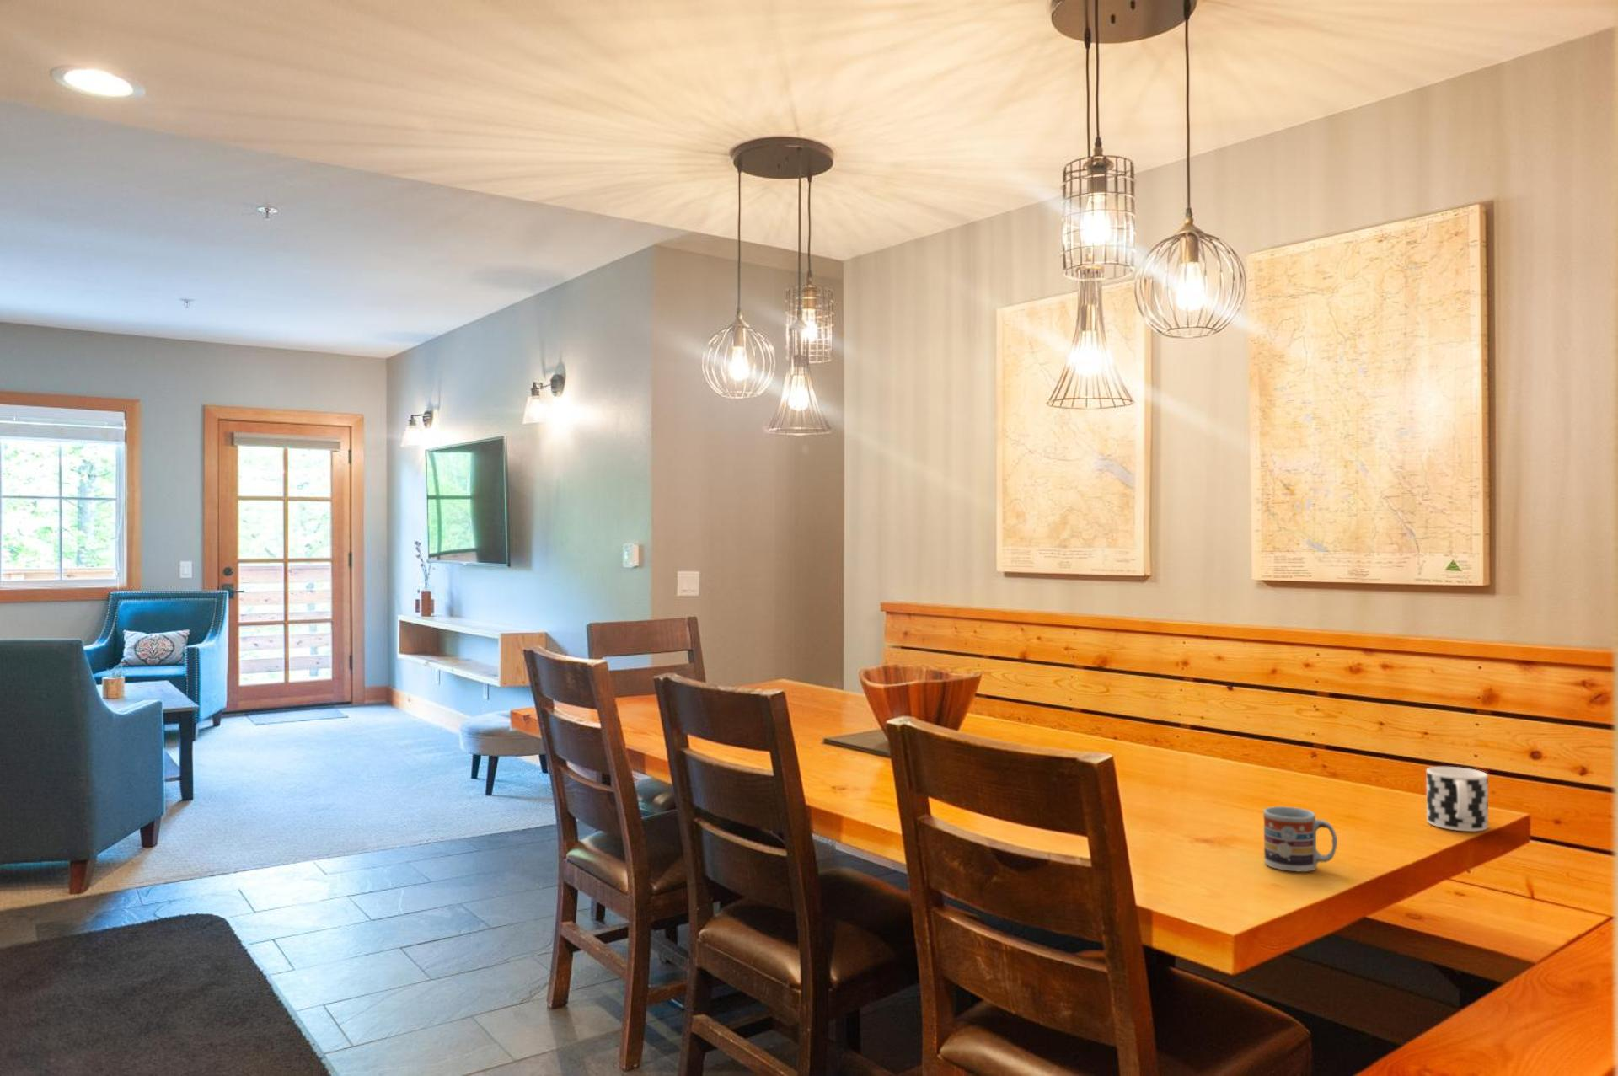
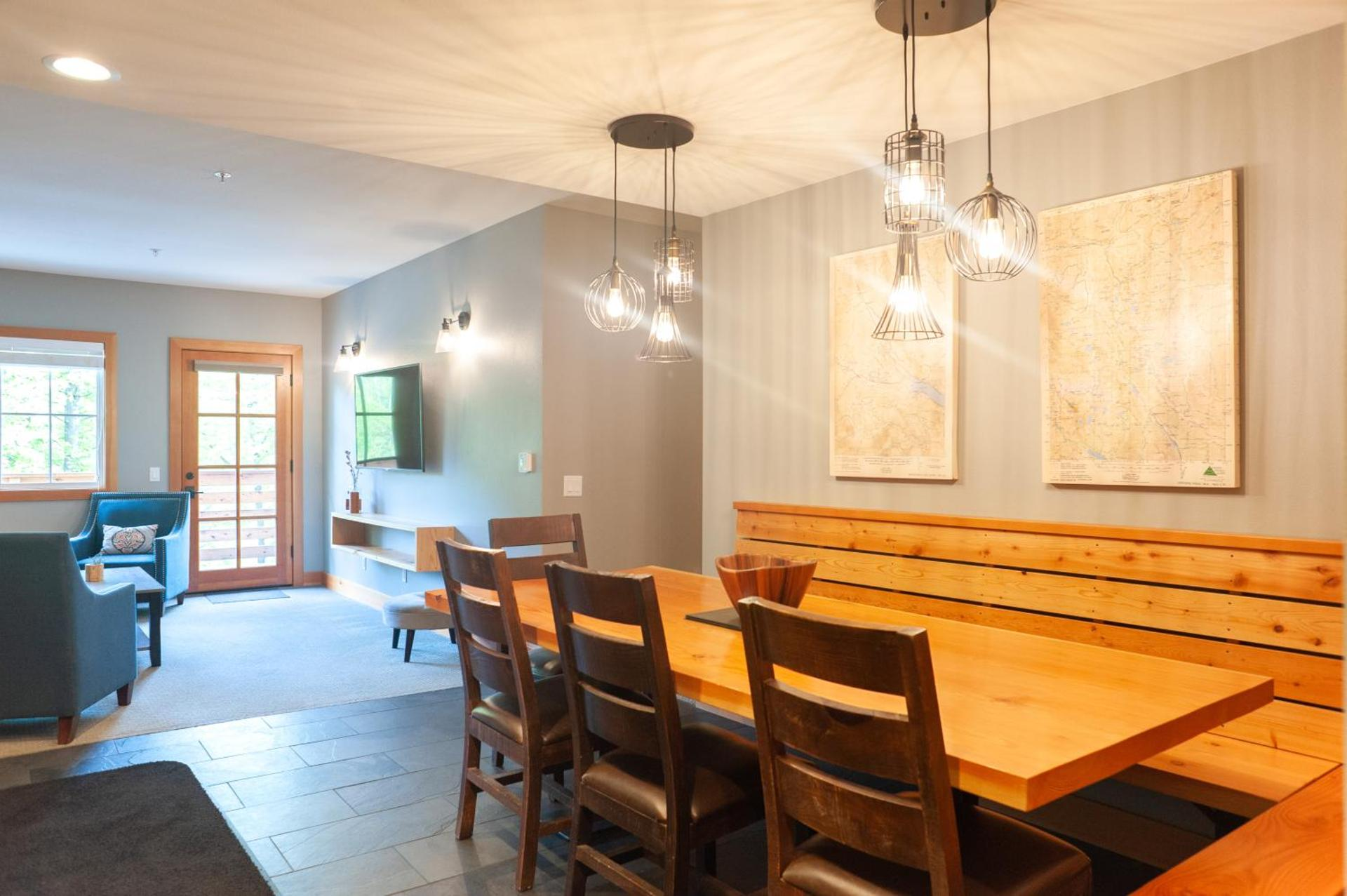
- cup [1426,766,1489,832]
- cup [1262,806,1338,873]
